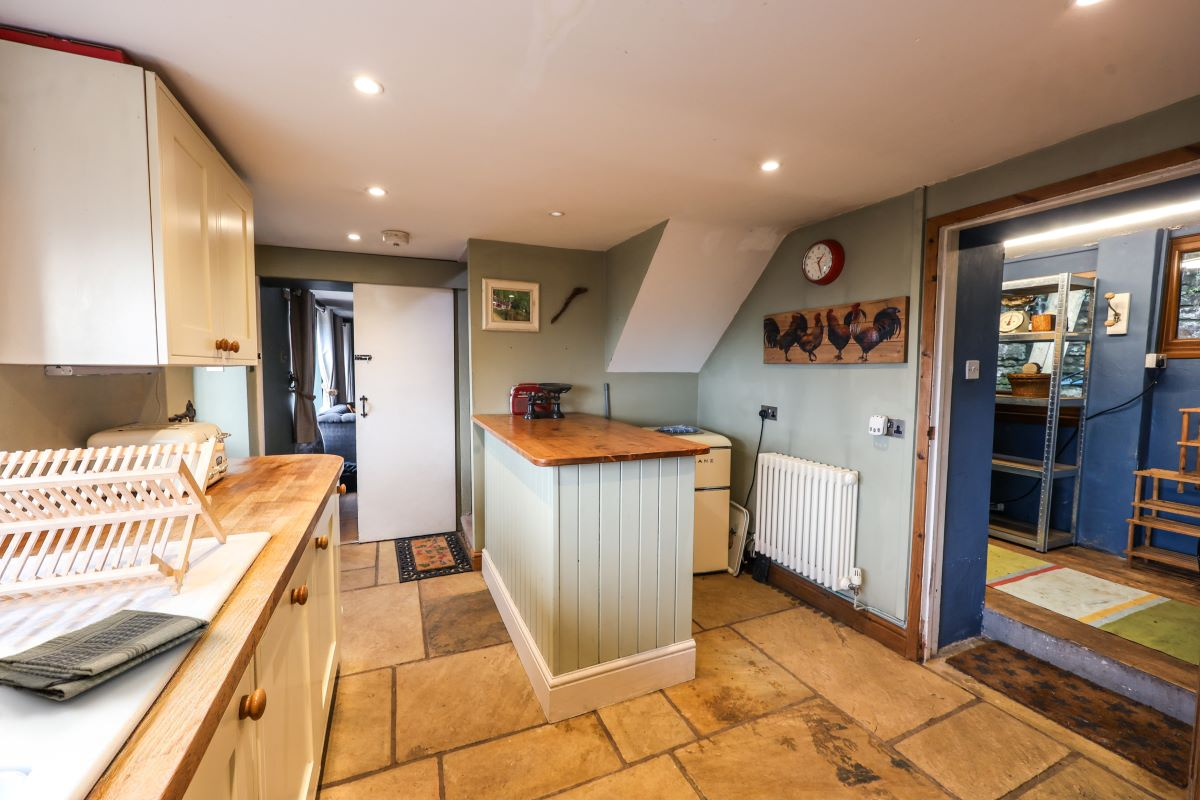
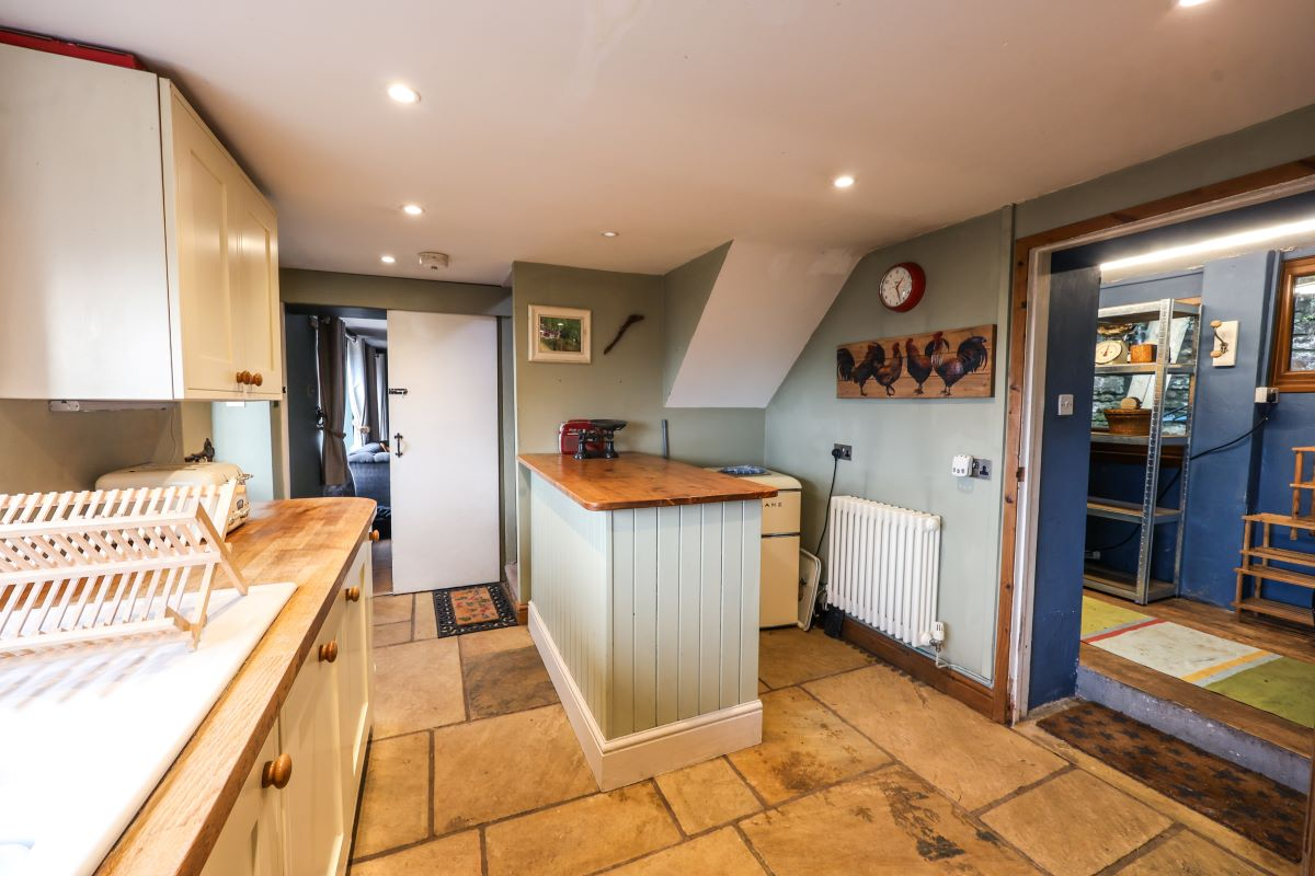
- dish towel [0,609,211,702]
